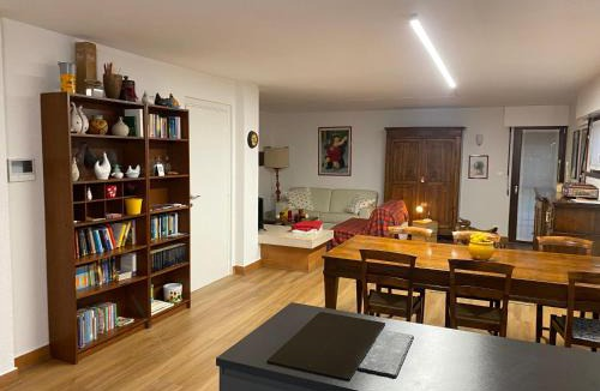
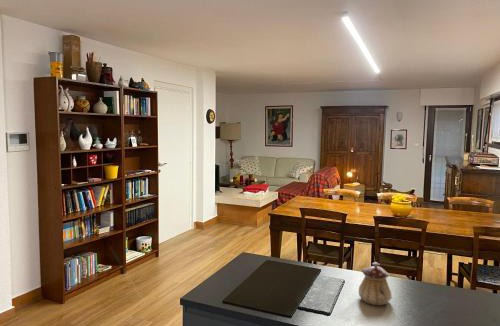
+ teapot [358,261,393,307]
